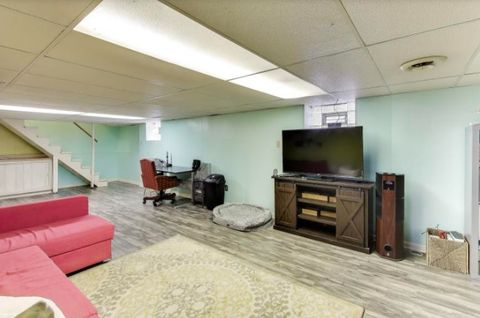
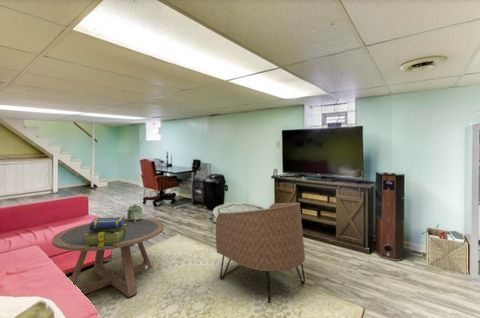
+ decorative box [126,204,144,222]
+ stack of books [84,216,126,247]
+ armchair [215,202,306,304]
+ coffee table [51,217,165,298]
